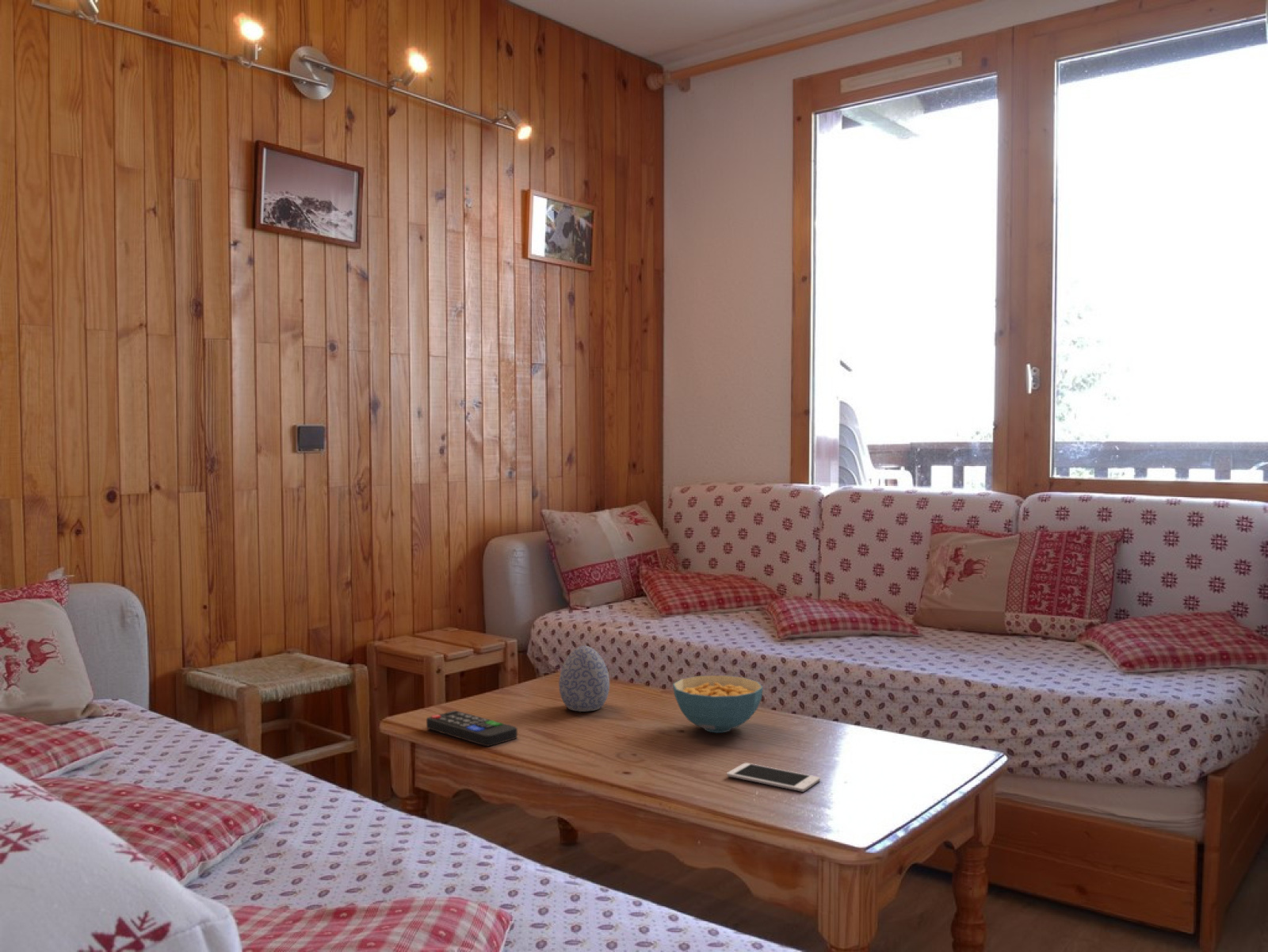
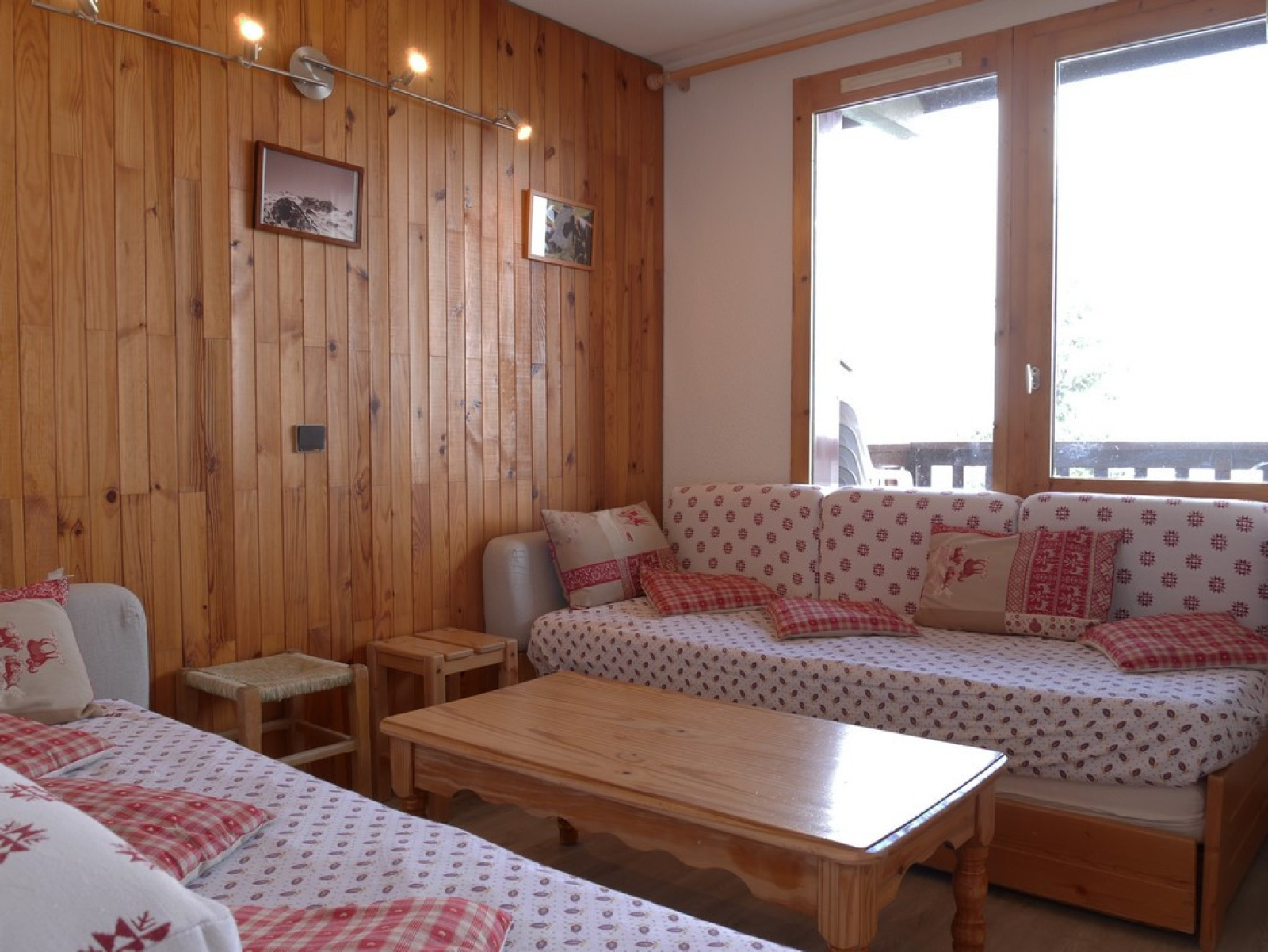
- cereal bowl [672,675,764,733]
- cell phone [726,762,821,793]
- remote control [426,709,518,747]
- decorative egg [558,645,610,713]
